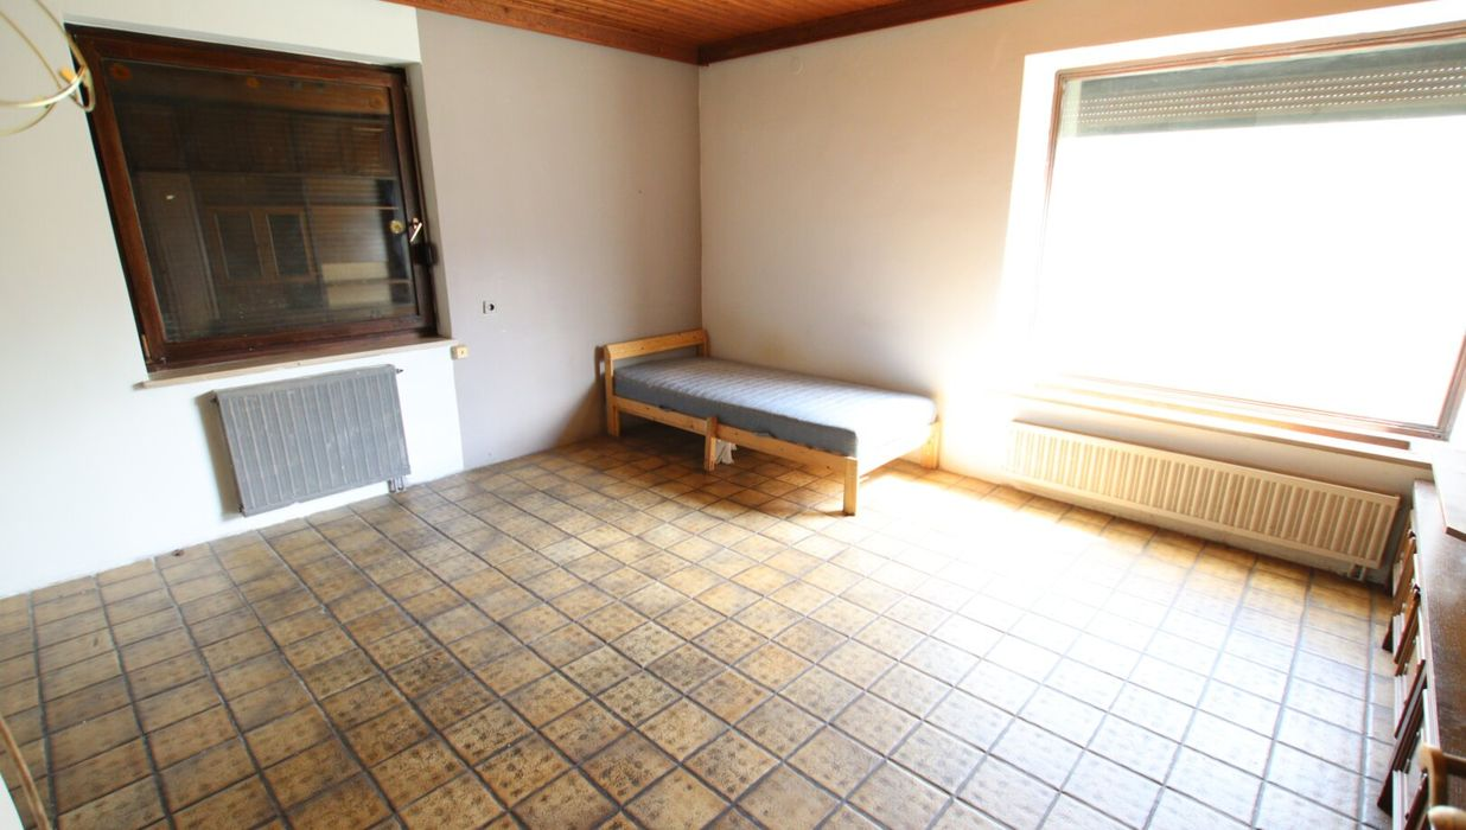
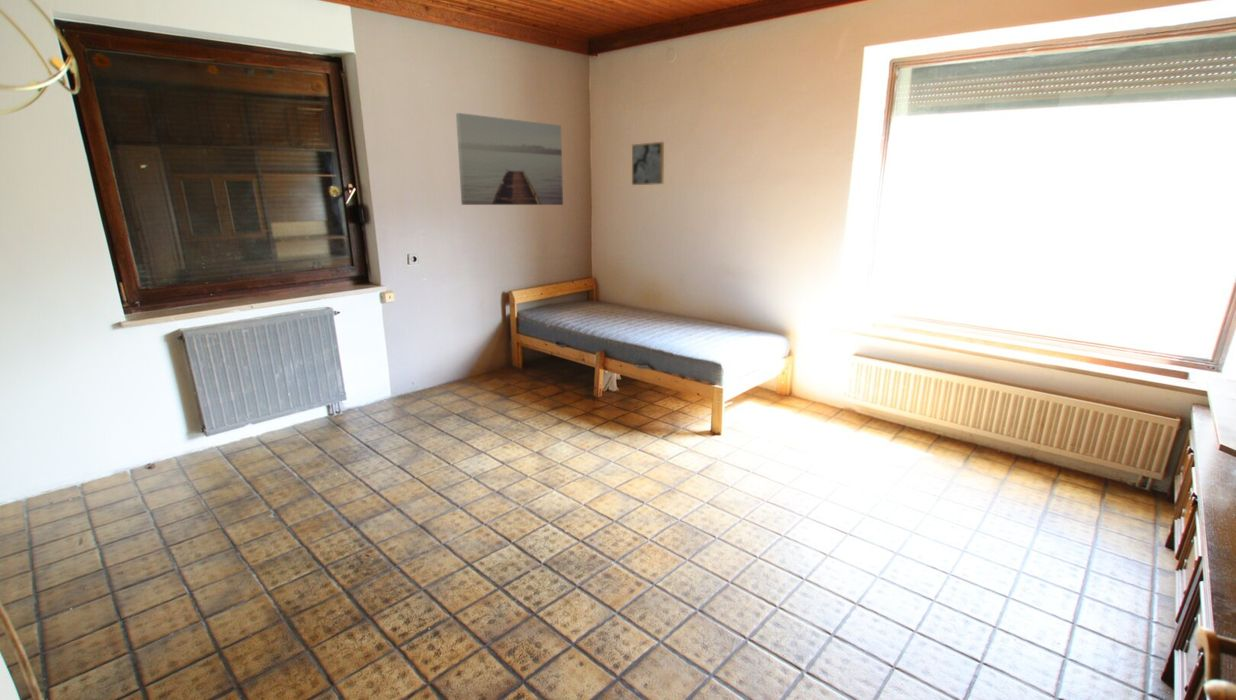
+ wall art [631,141,665,186]
+ wall art [455,112,564,206]
